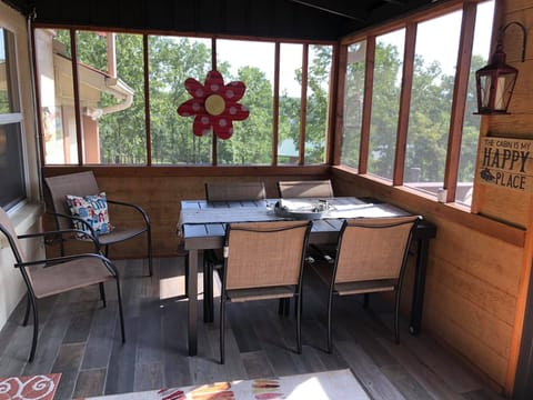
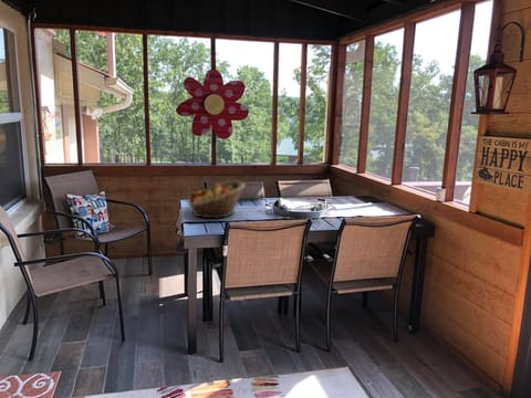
+ fruit basket [186,179,247,220]
